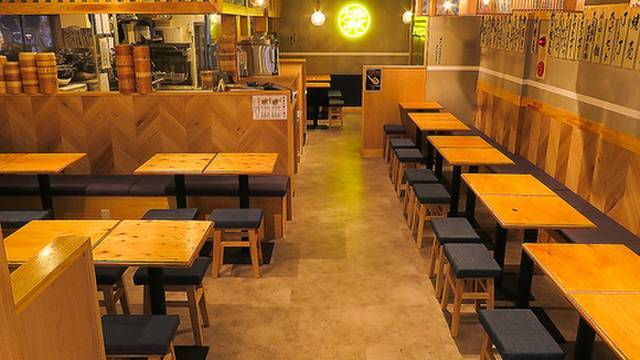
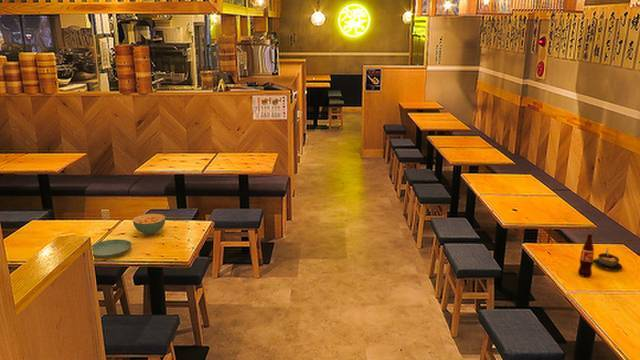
+ soup bowl [593,247,623,271]
+ bottle [577,233,595,278]
+ saucer [91,238,133,259]
+ cereal bowl [132,213,166,236]
